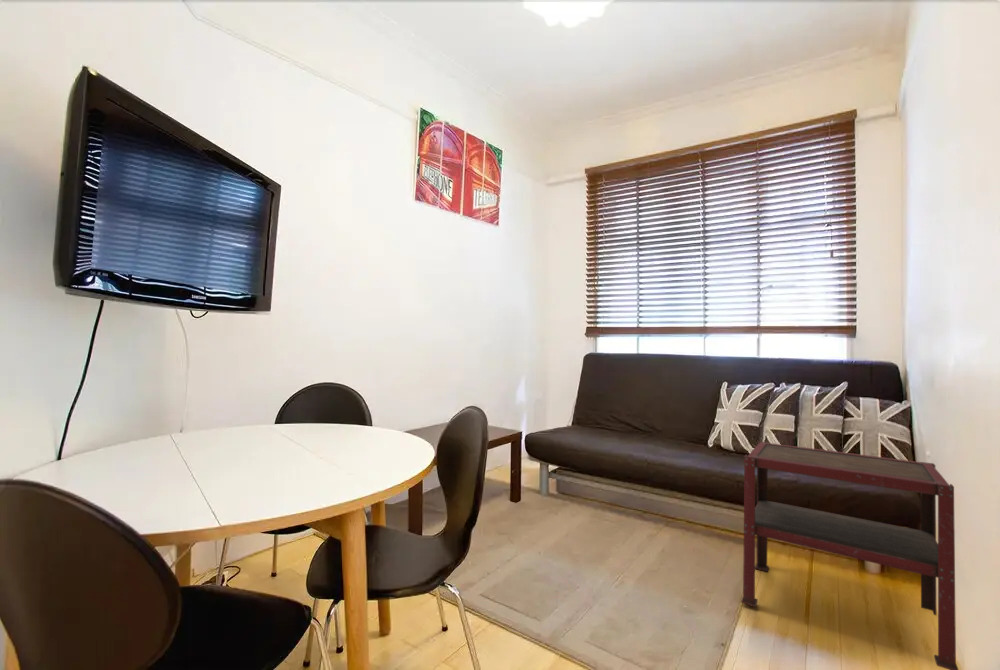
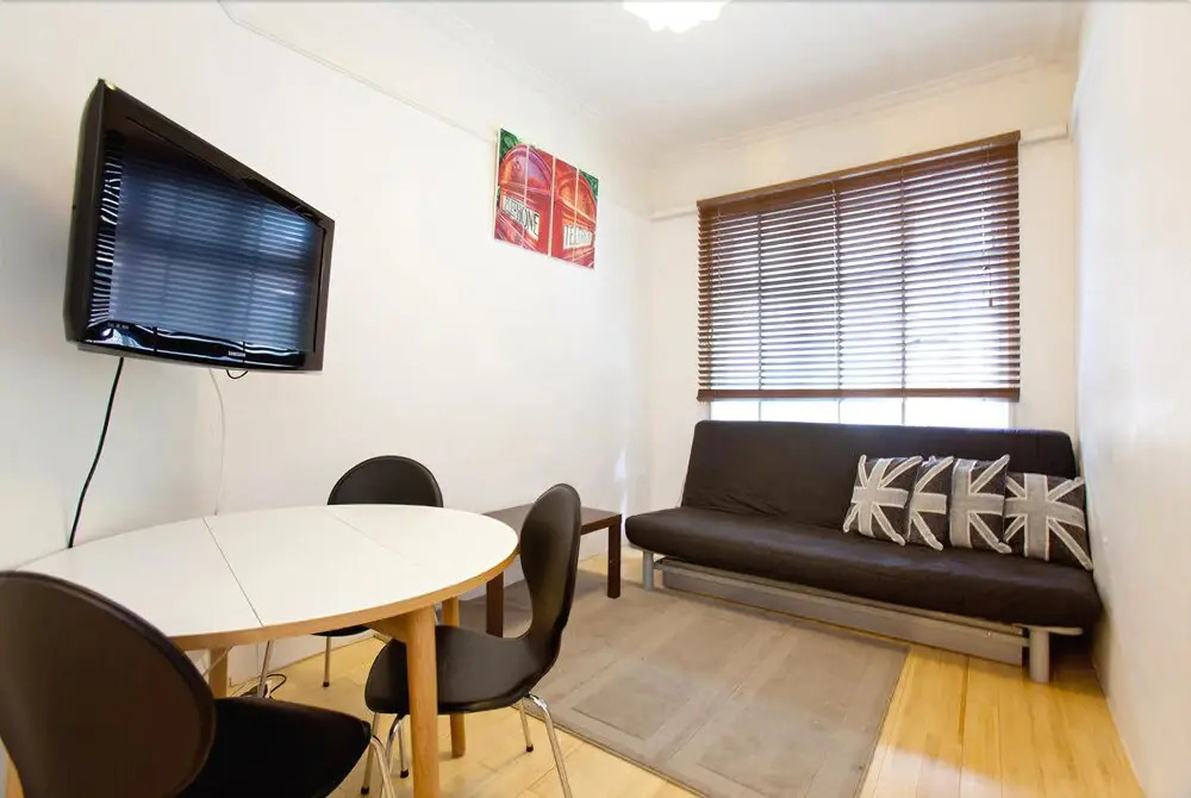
- side table [740,440,959,670]
